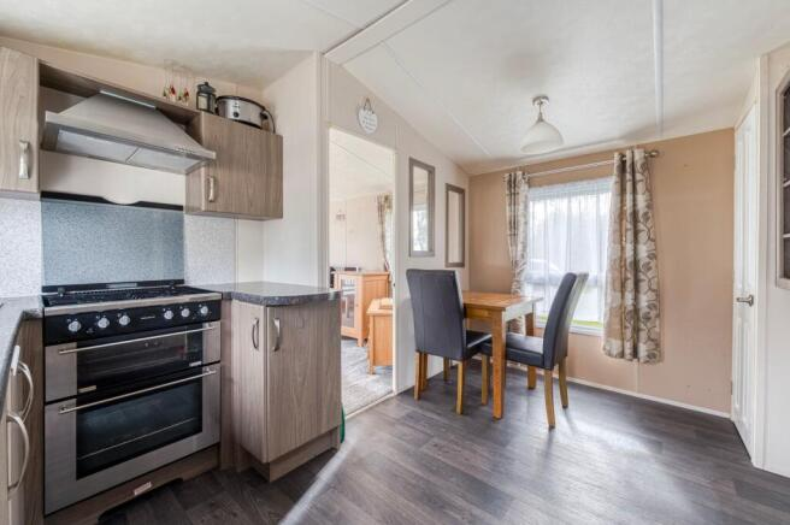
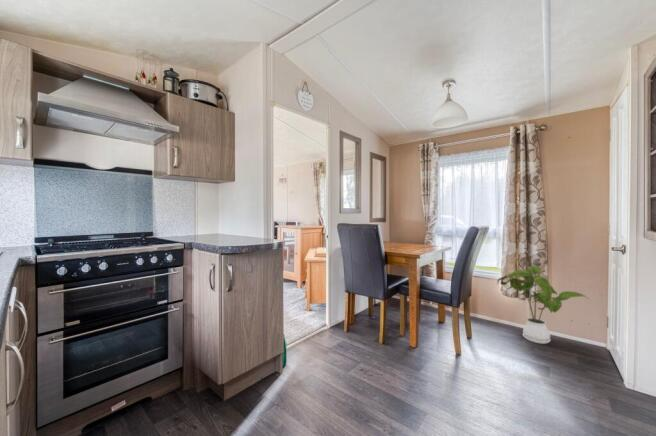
+ house plant [496,265,590,345]
